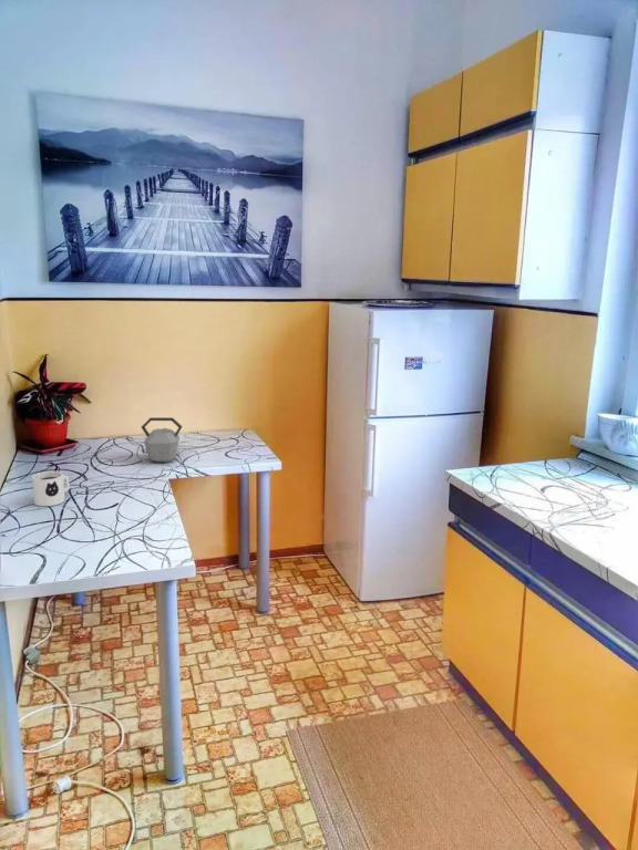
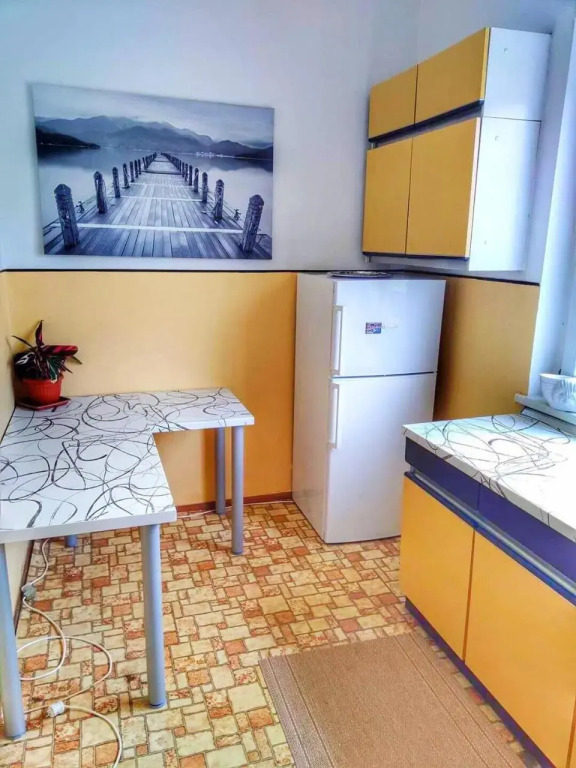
- mug [31,470,70,507]
- kettle [141,416,184,464]
